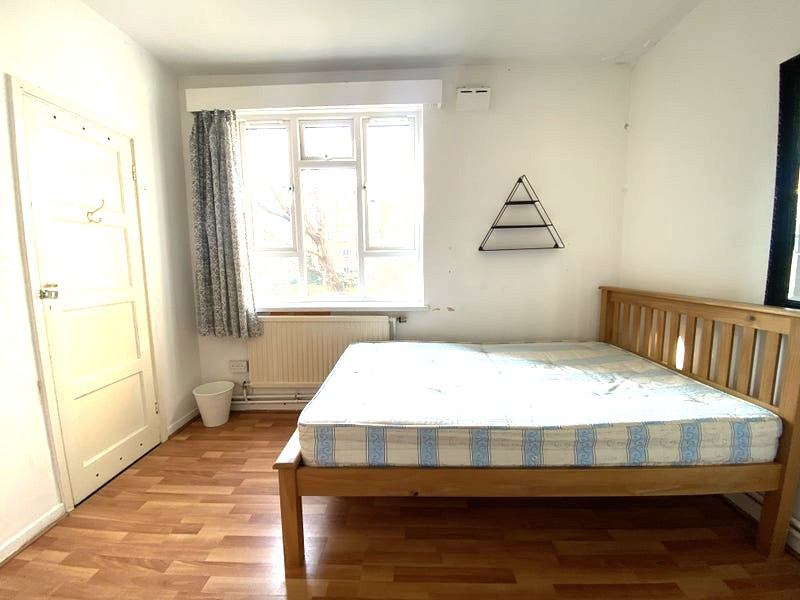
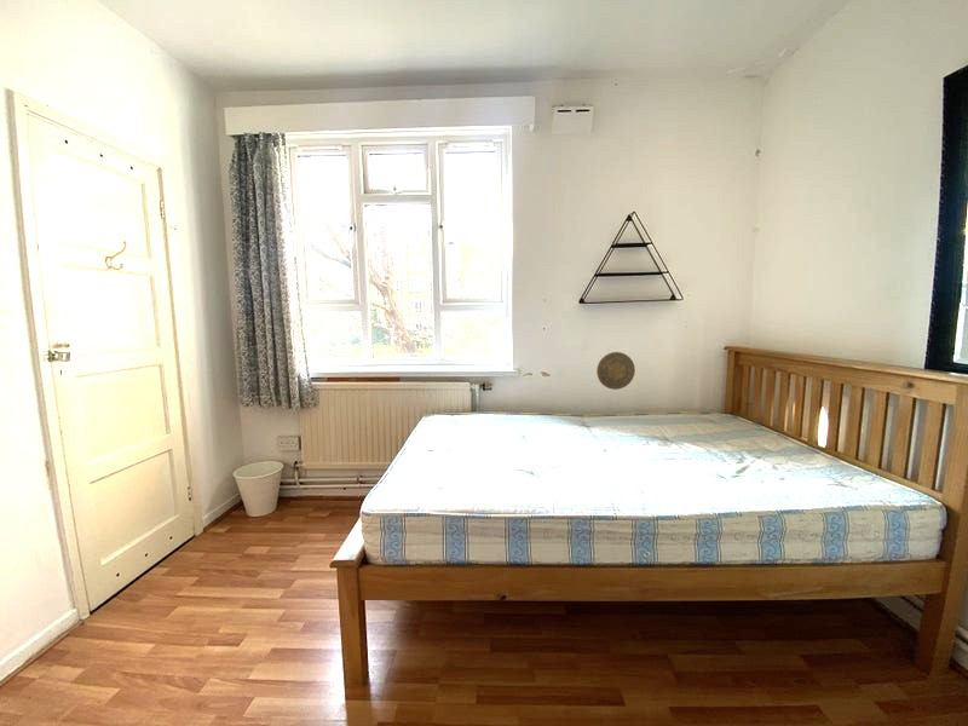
+ decorative plate [595,351,636,391]
